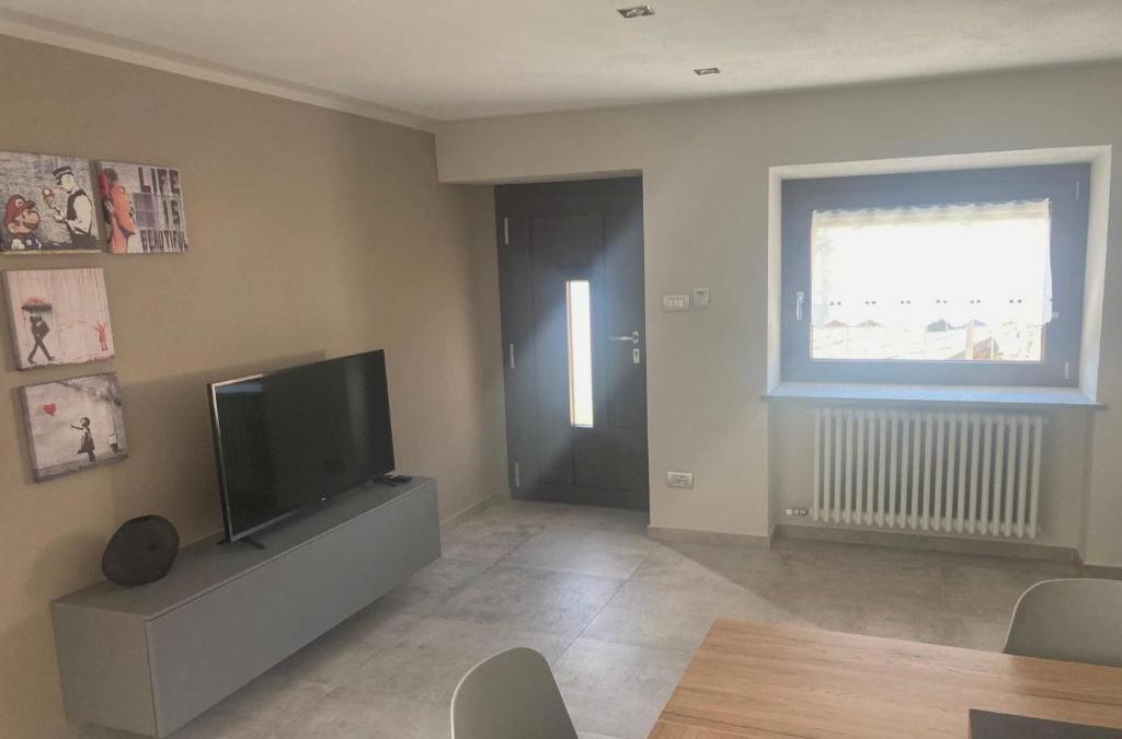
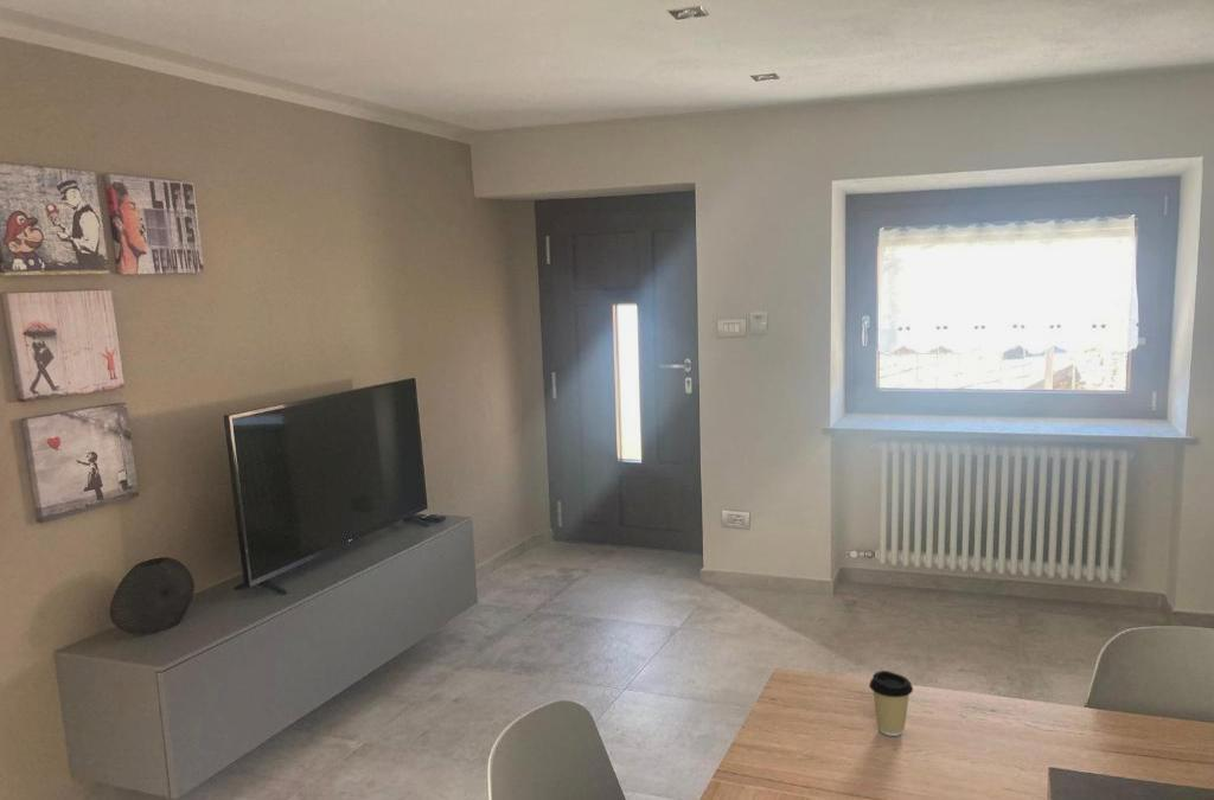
+ coffee cup [868,670,914,737]
